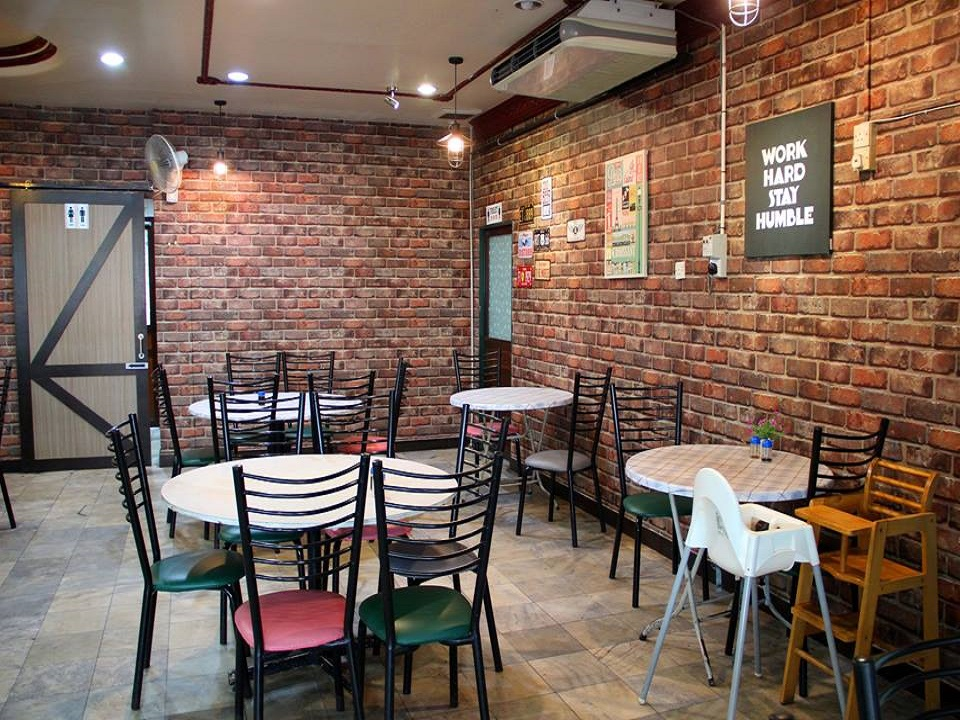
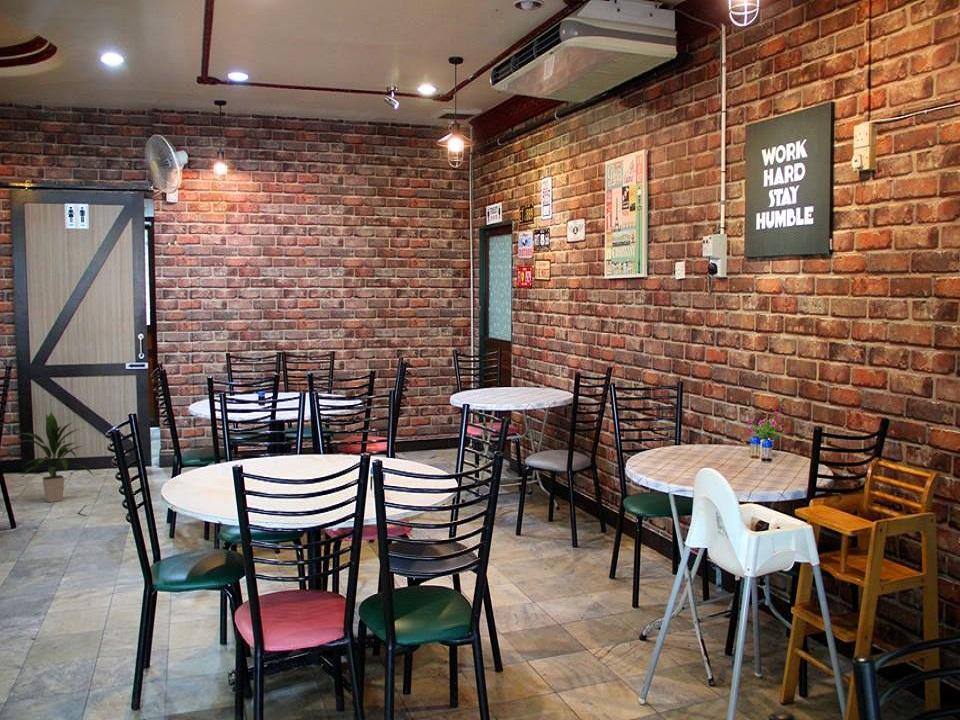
+ indoor plant [17,411,94,503]
